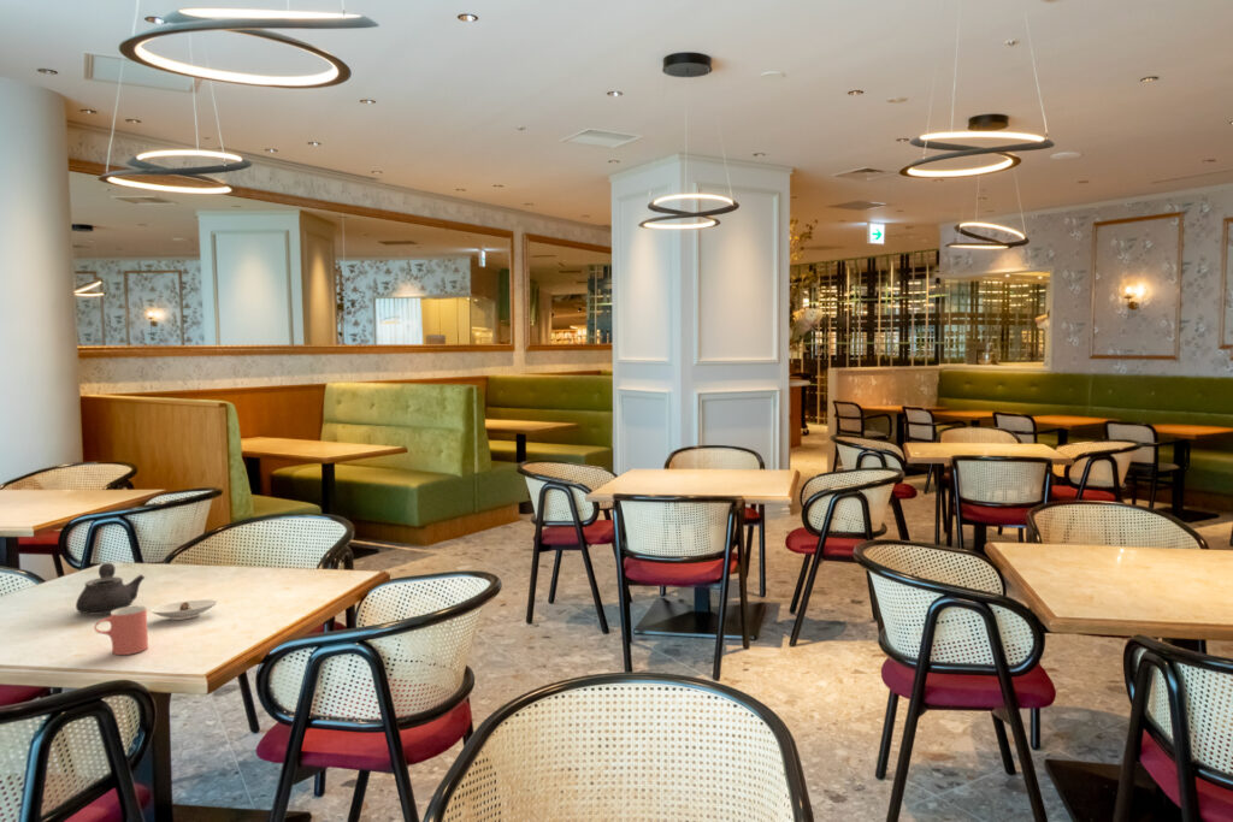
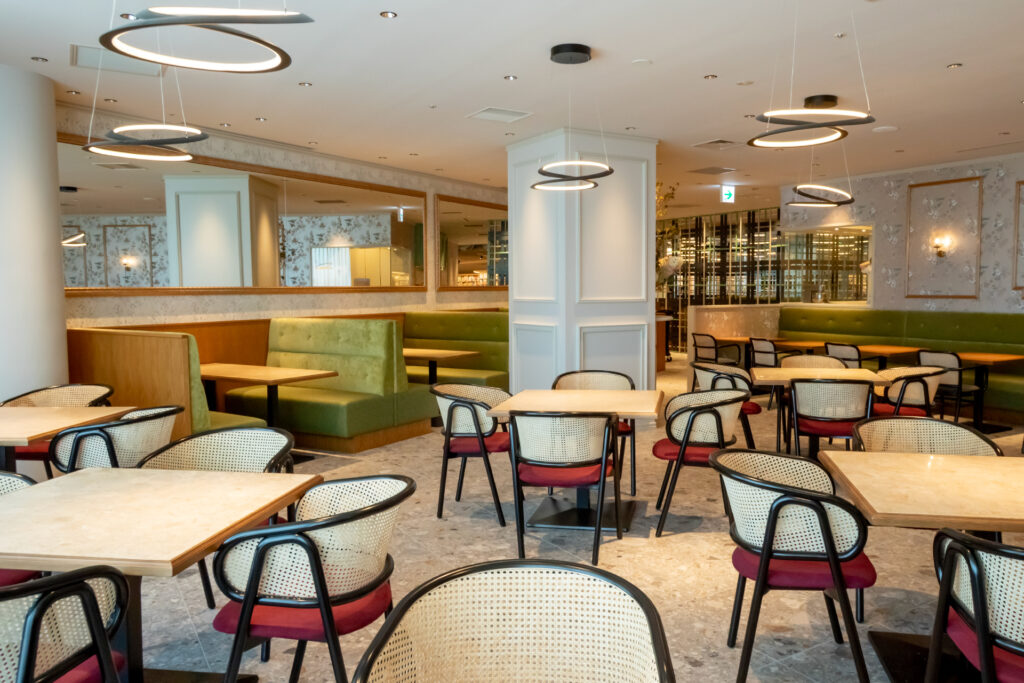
- saucer [148,598,219,621]
- cup [93,605,149,656]
- teapot [75,562,146,616]
